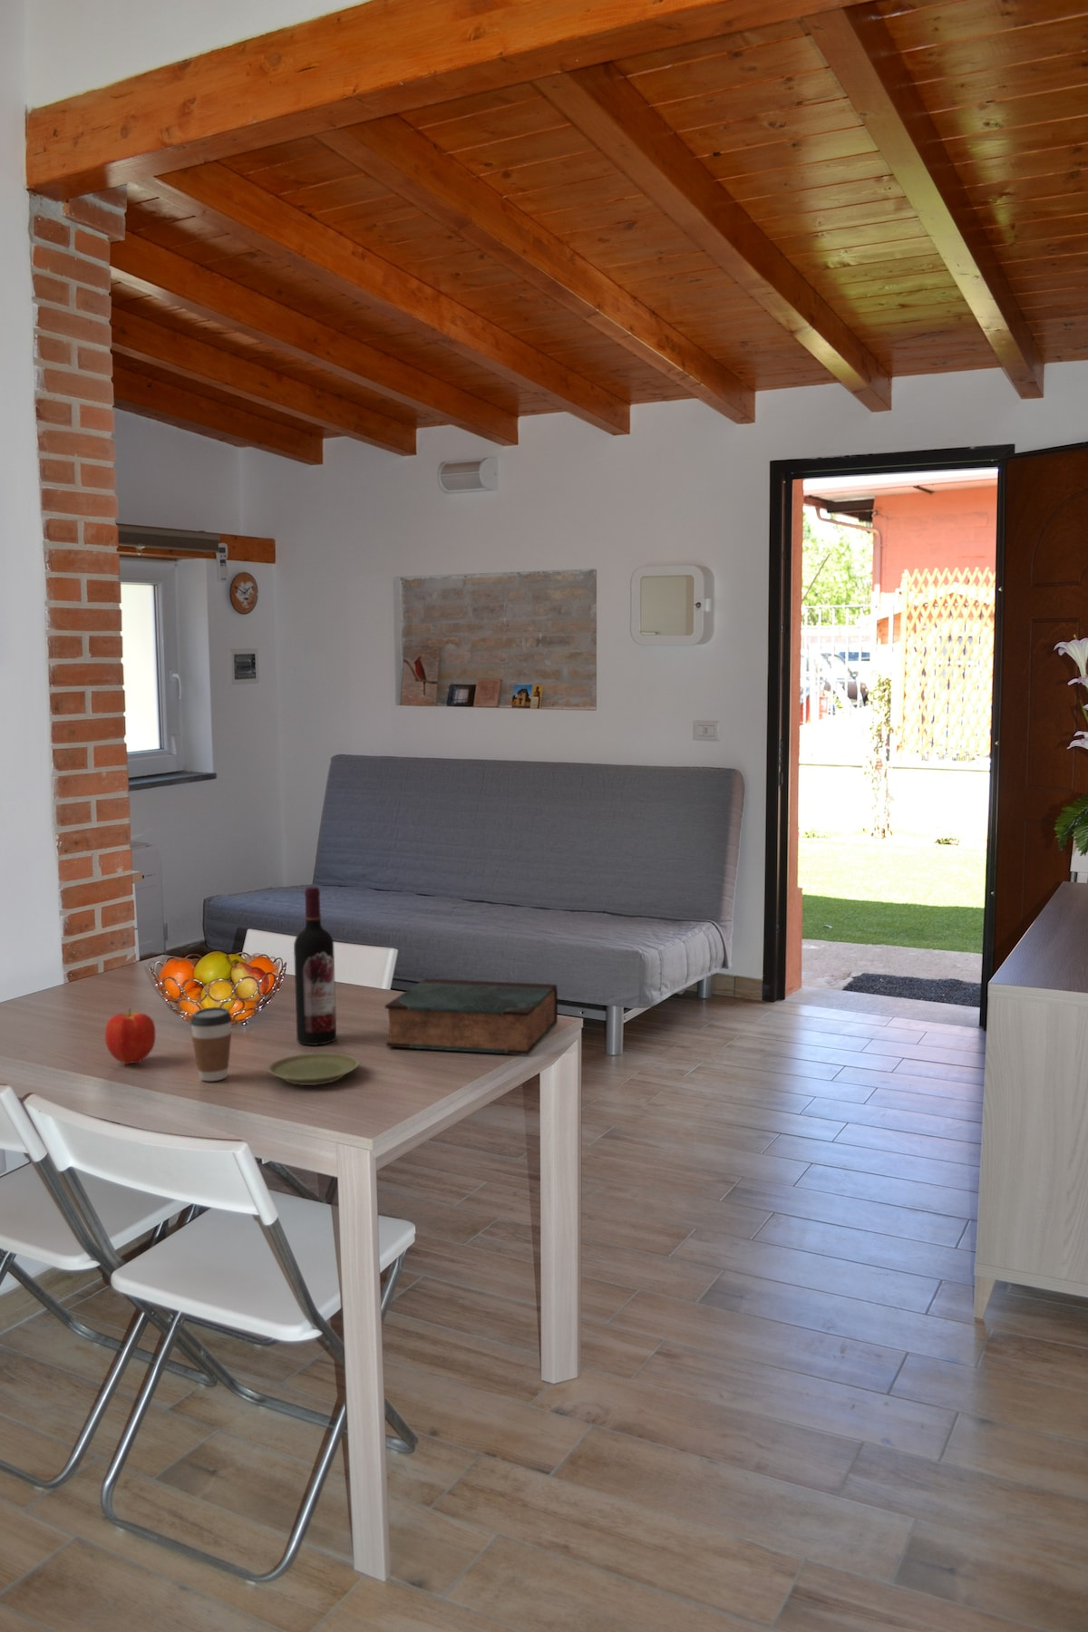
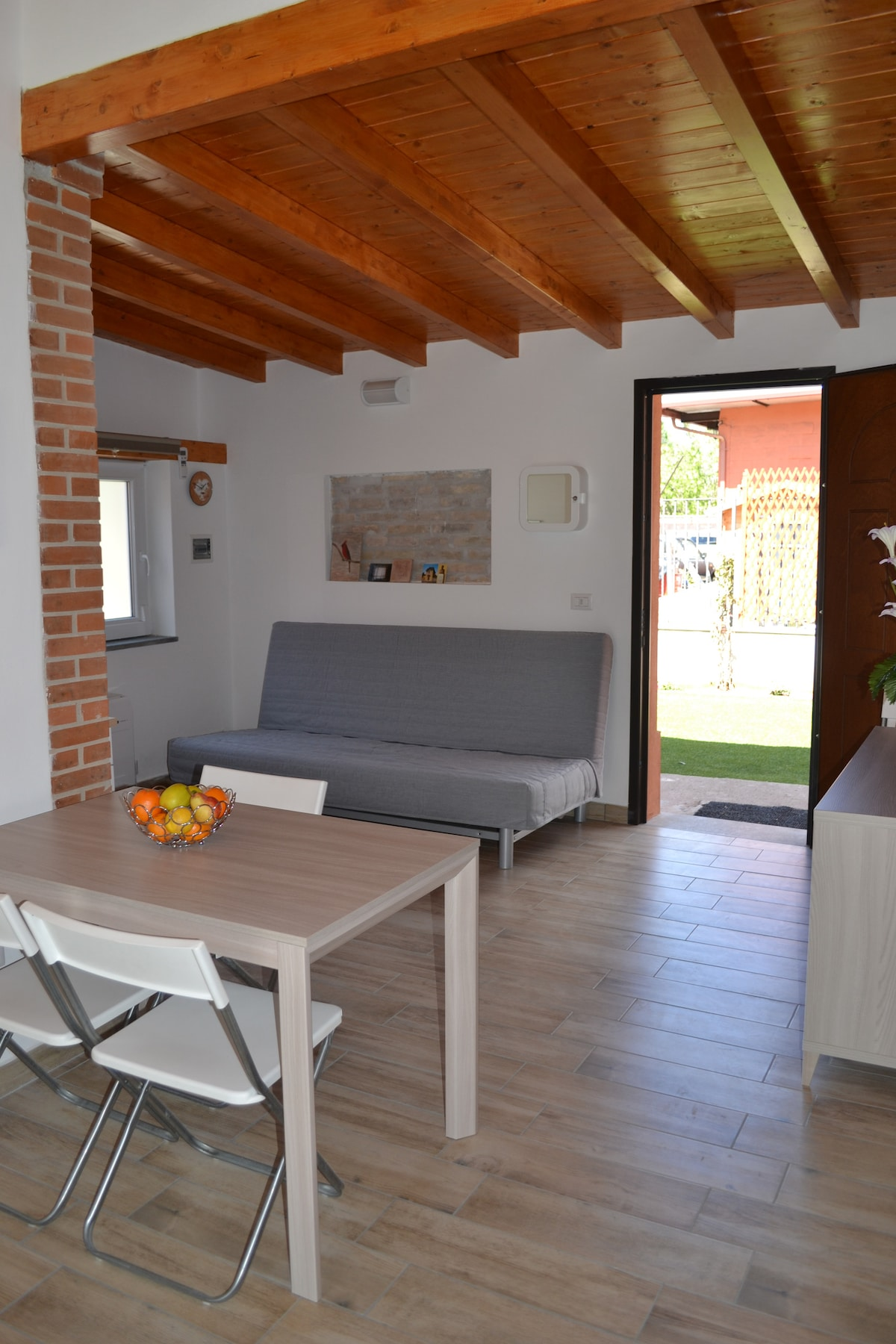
- wine bottle [293,885,338,1047]
- coffee cup [189,1007,233,1082]
- plate [267,1052,359,1087]
- apple [104,1008,155,1065]
- book [385,977,559,1056]
